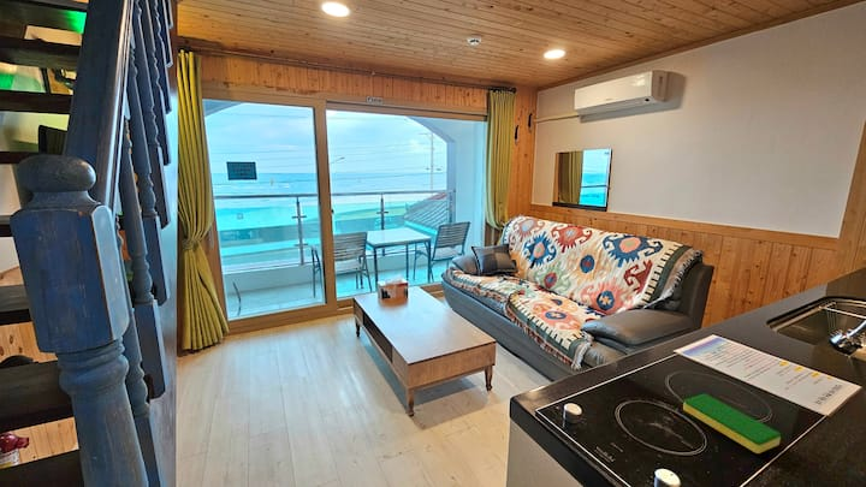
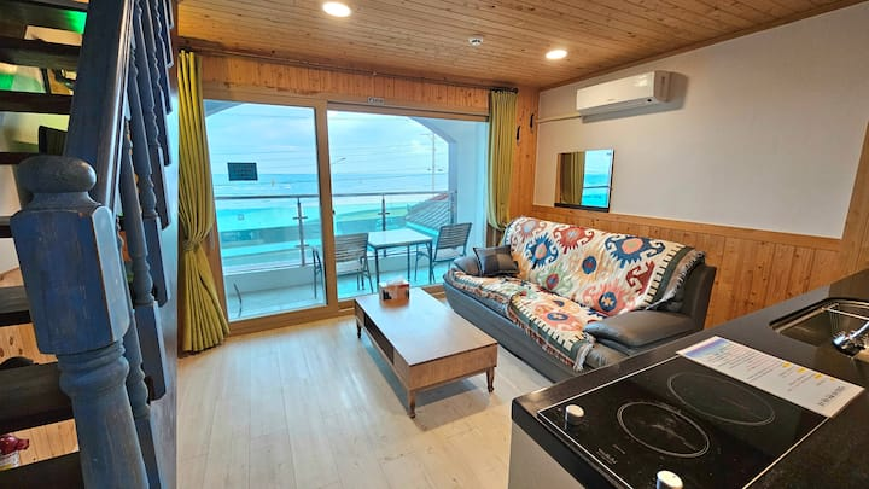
- dish sponge [682,393,782,455]
